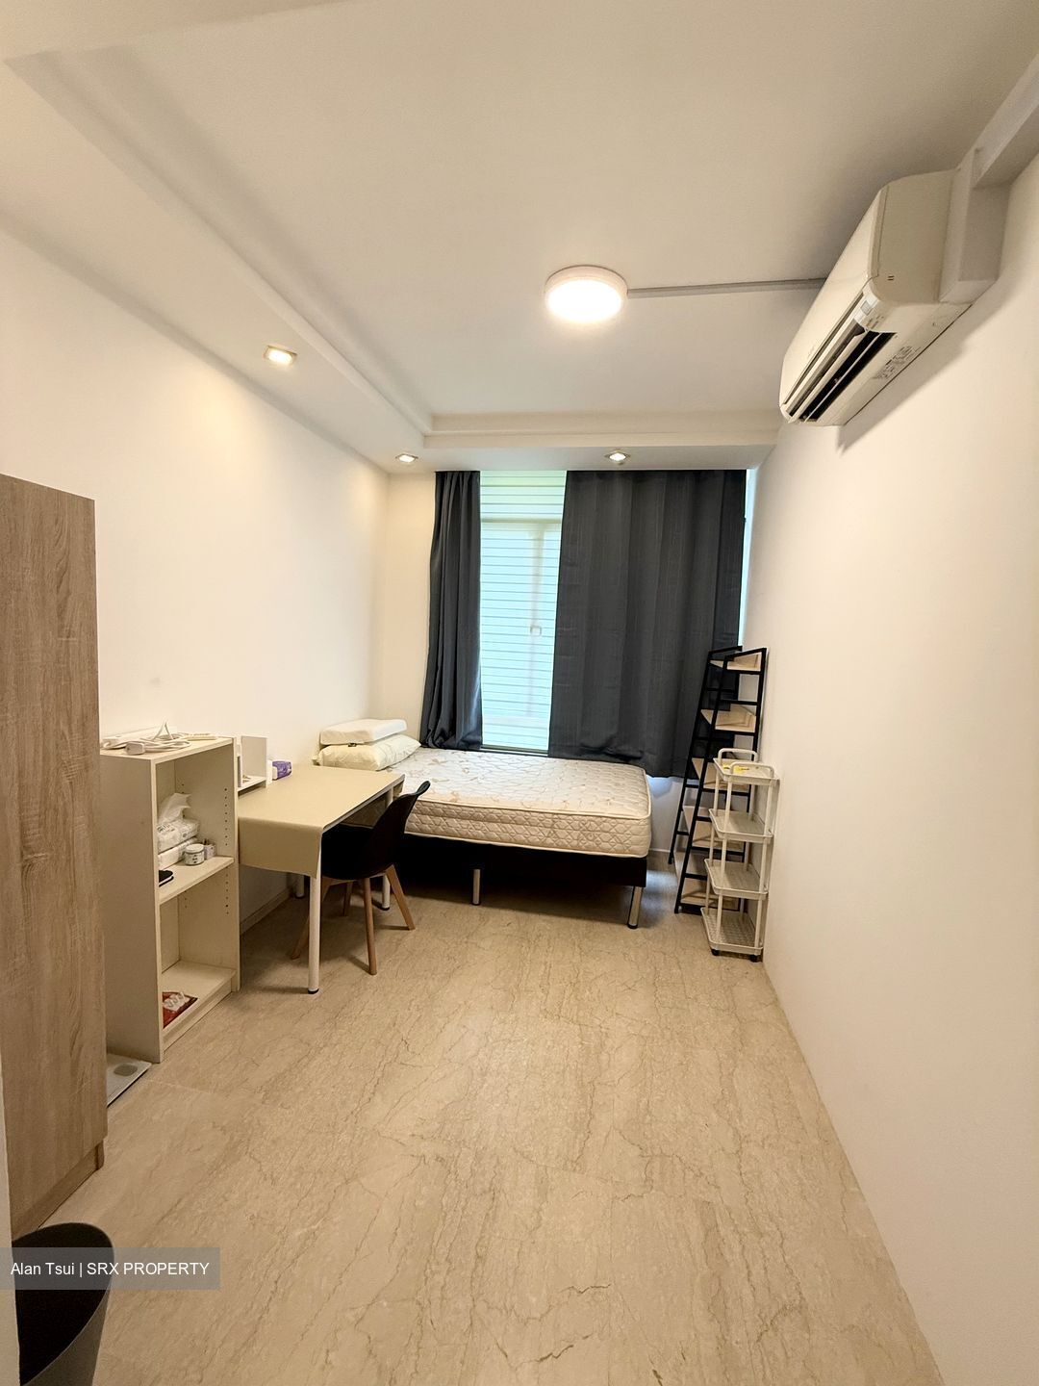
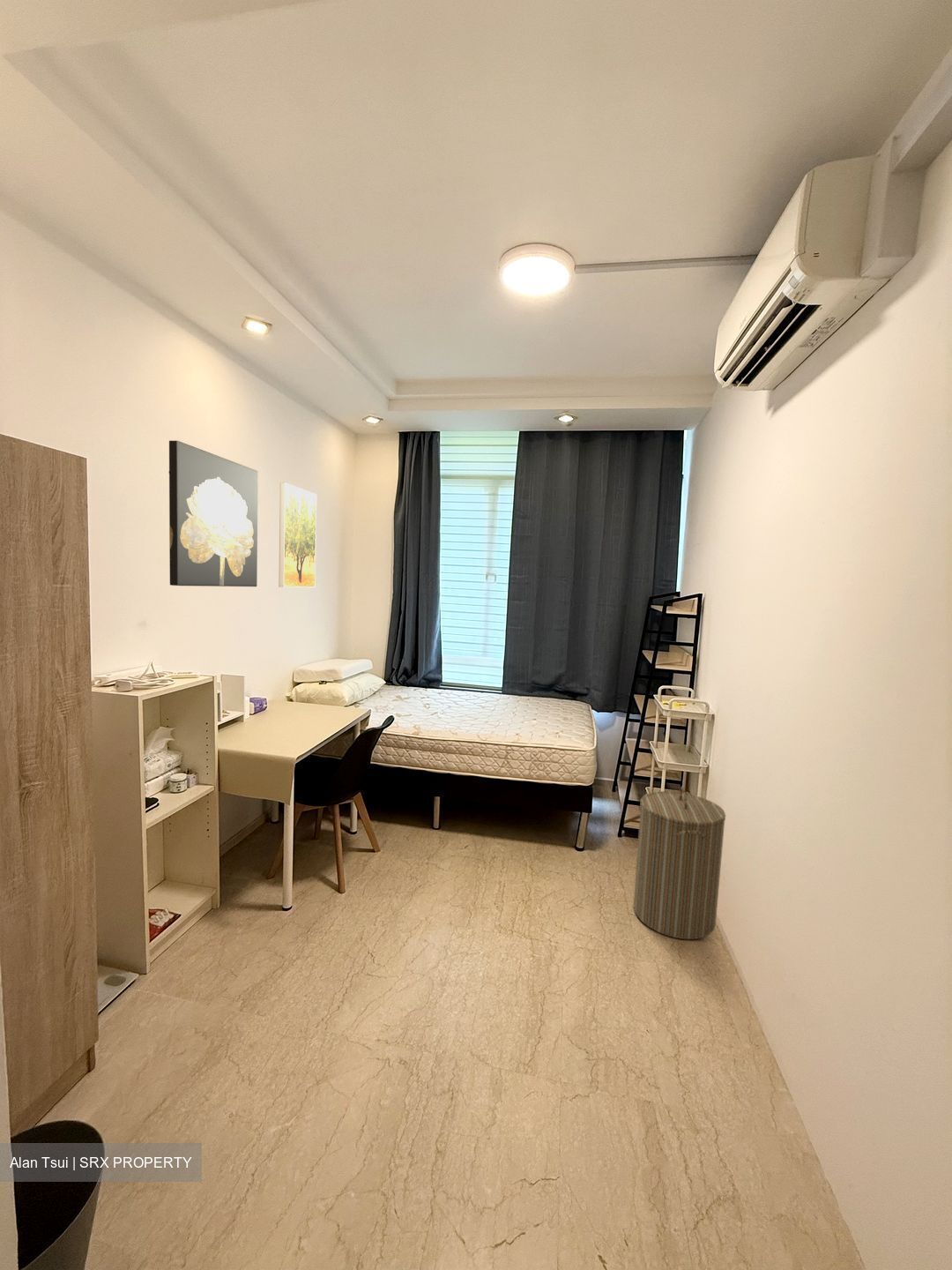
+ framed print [278,482,317,588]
+ laundry hamper [633,786,726,940]
+ wall art [167,440,259,587]
